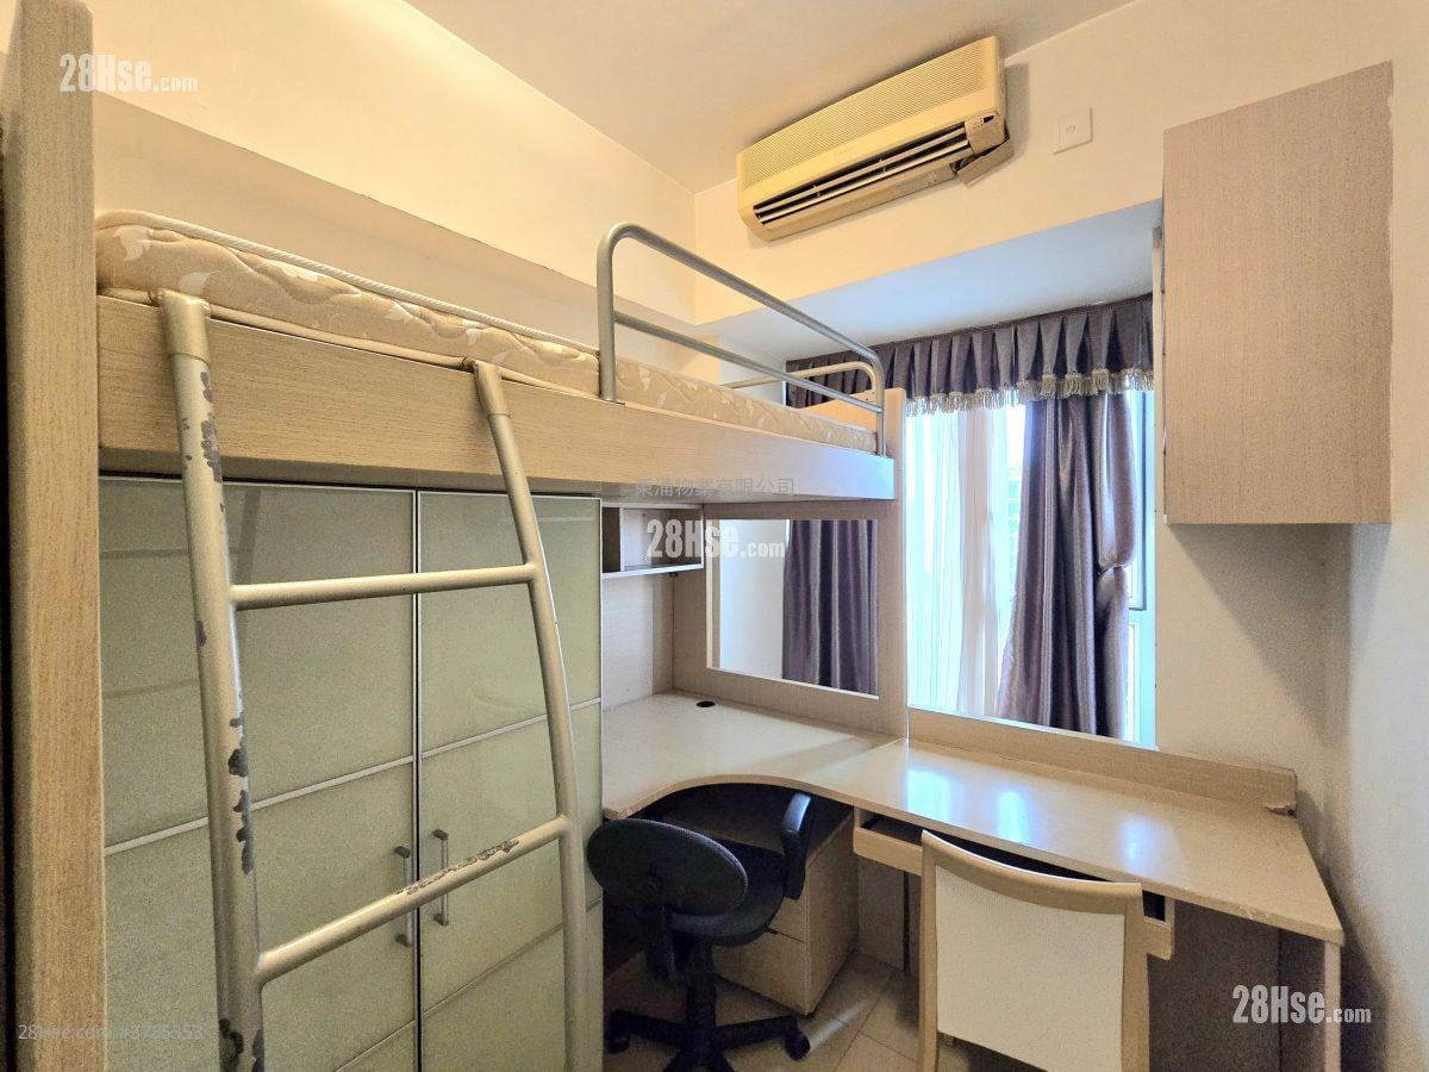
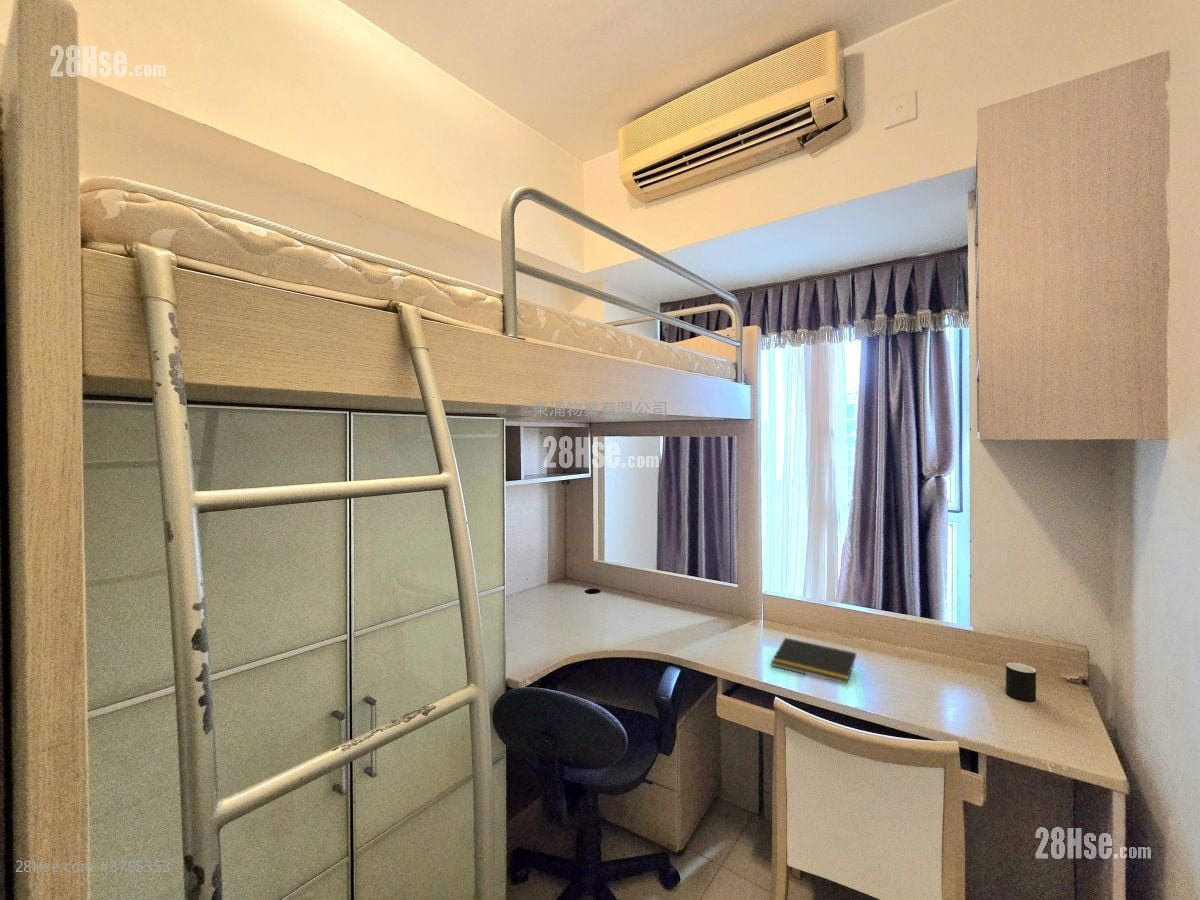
+ cup [1005,662,1037,703]
+ notepad [770,637,857,685]
